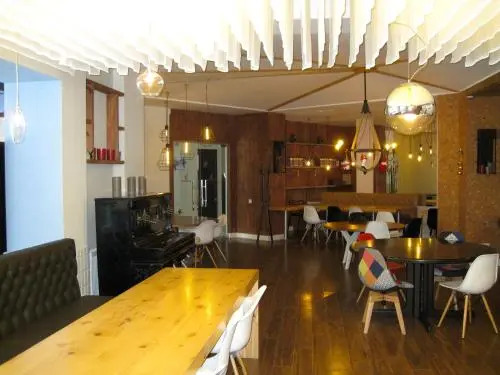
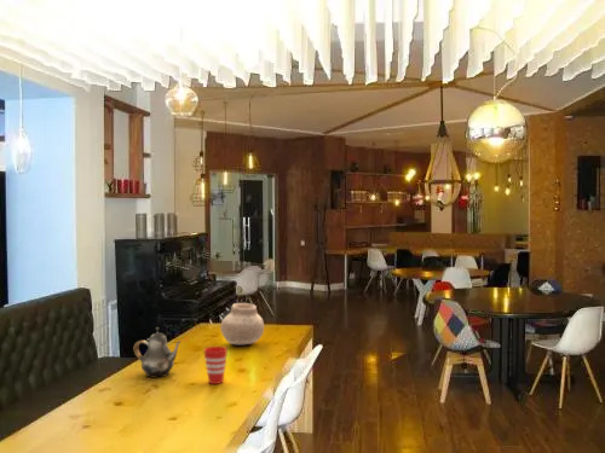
+ vase [219,302,265,345]
+ cup [203,345,229,385]
+ teapot [132,326,182,379]
